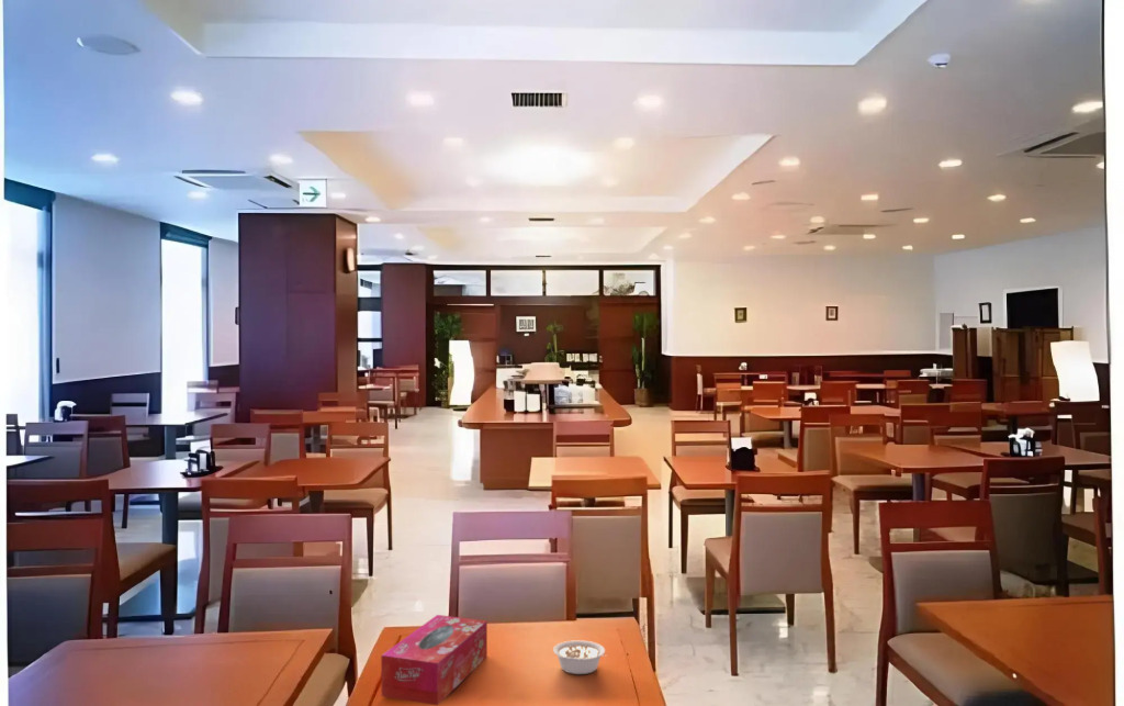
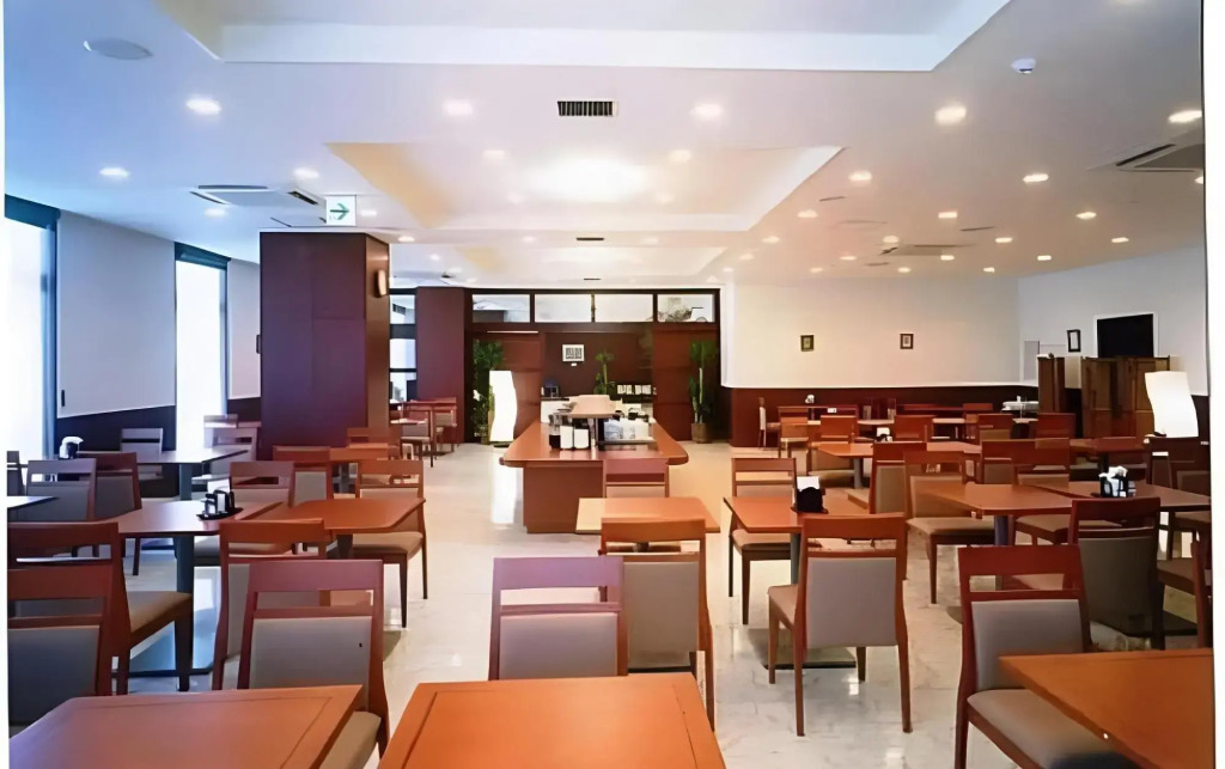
- tissue box [380,614,488,706]
- legume [552,639,609,675]
